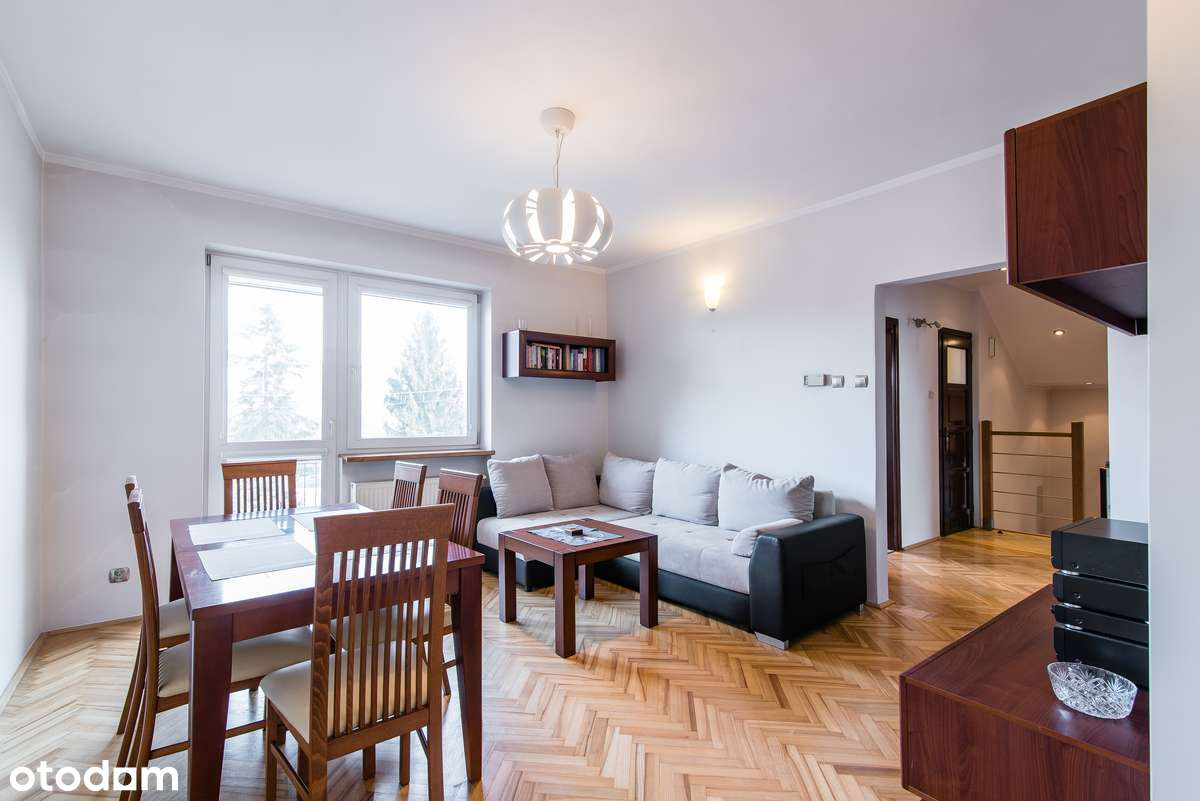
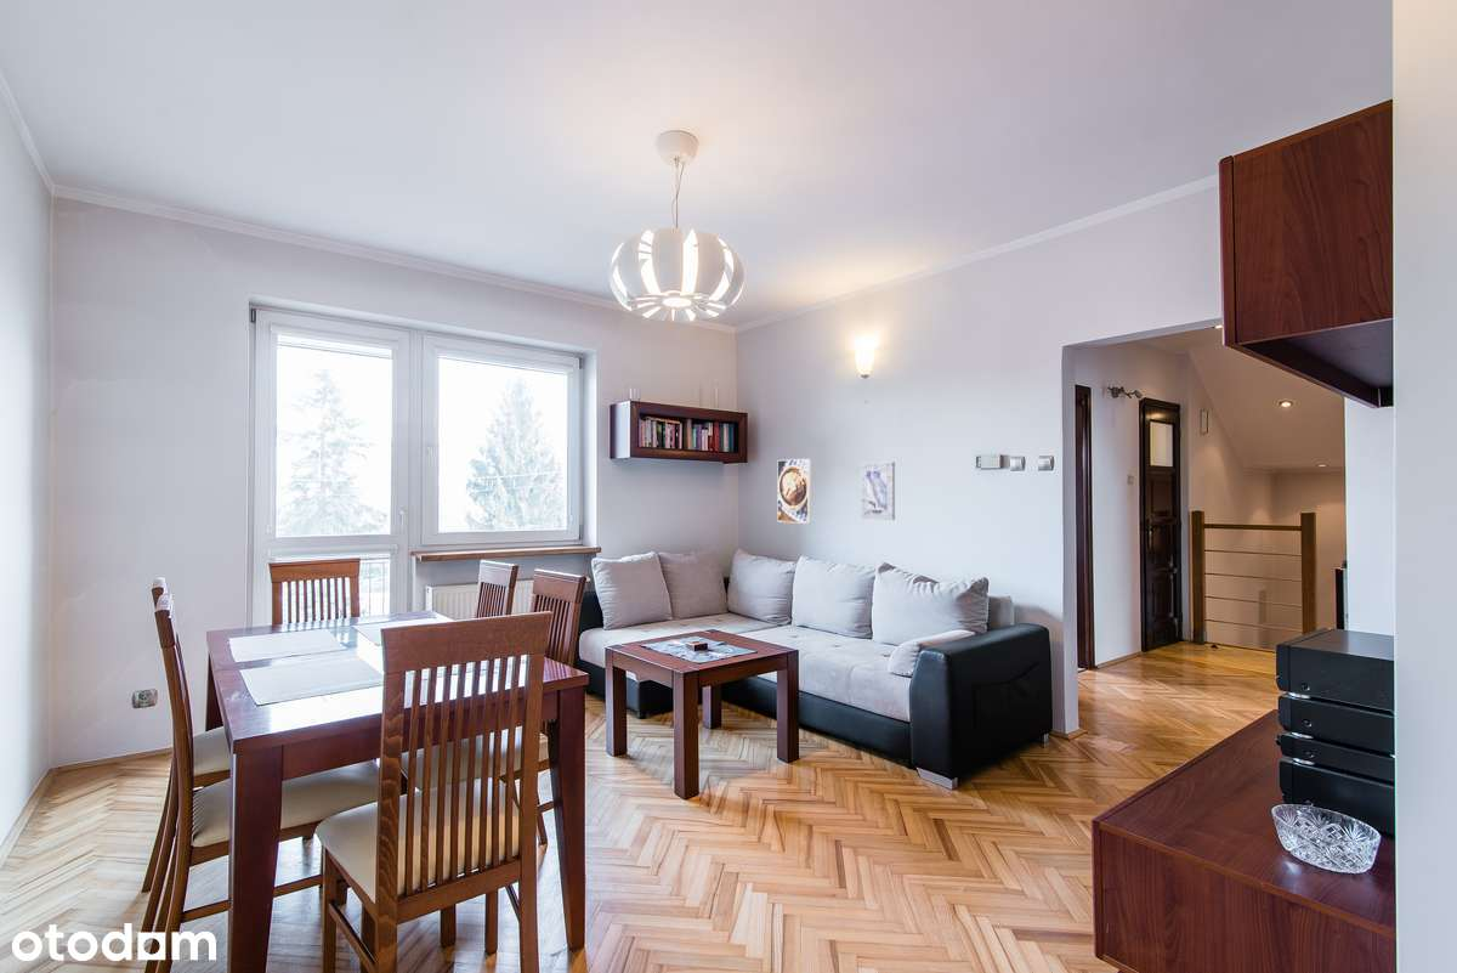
+ wall art [861,460,896,521]
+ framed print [776,458,812,525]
